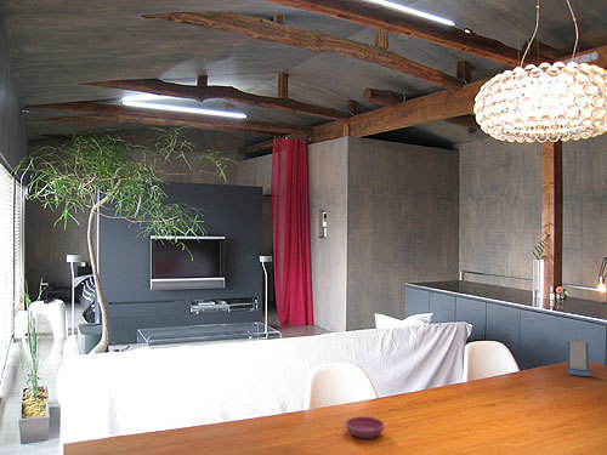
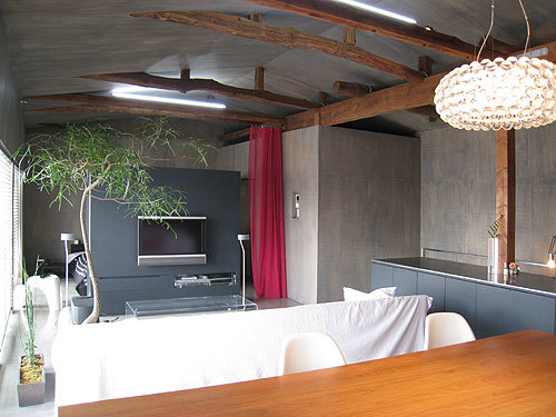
- saucer [345,415,385,439]
- smartphone [566,339,591,377]
